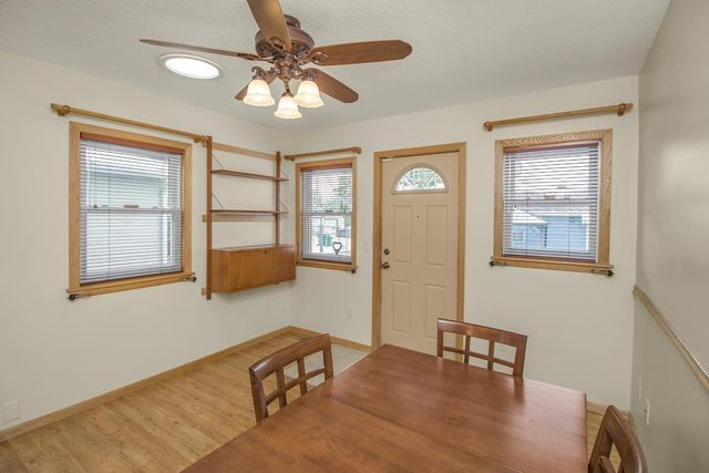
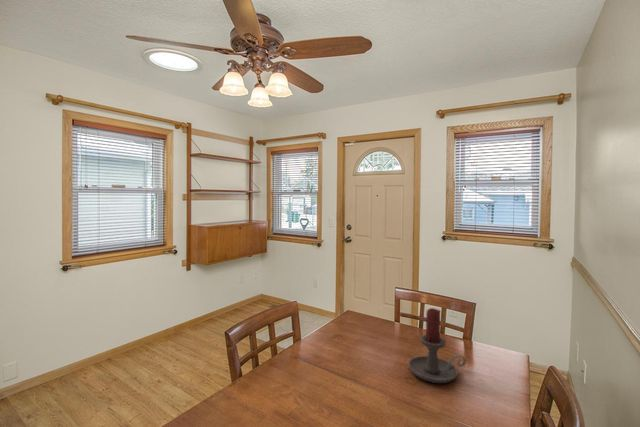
+ candle holder [408,307,467,384]
